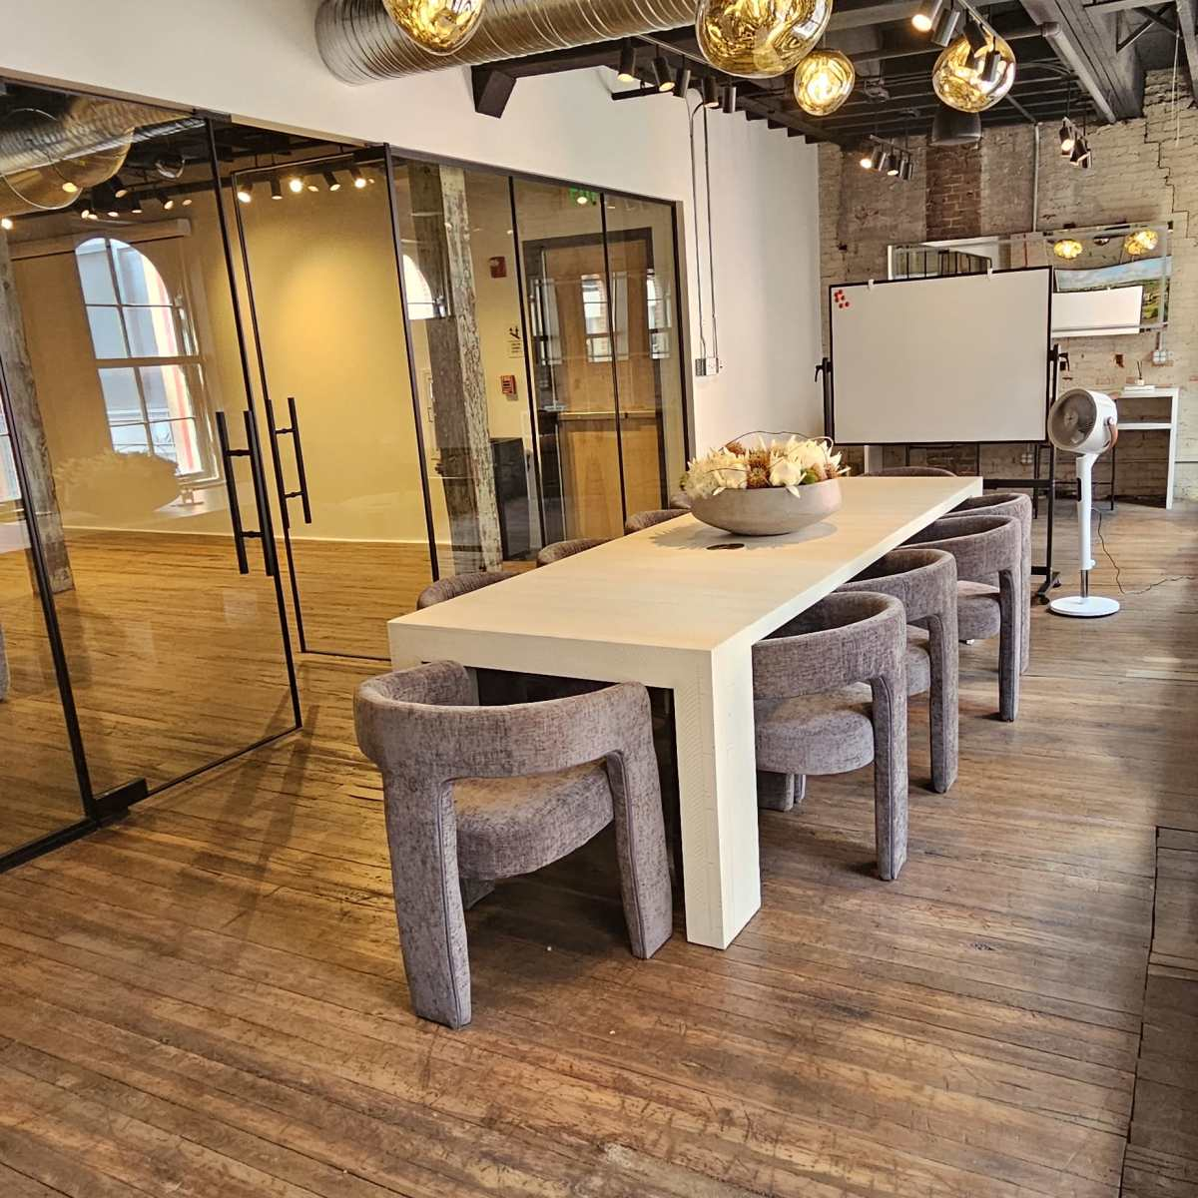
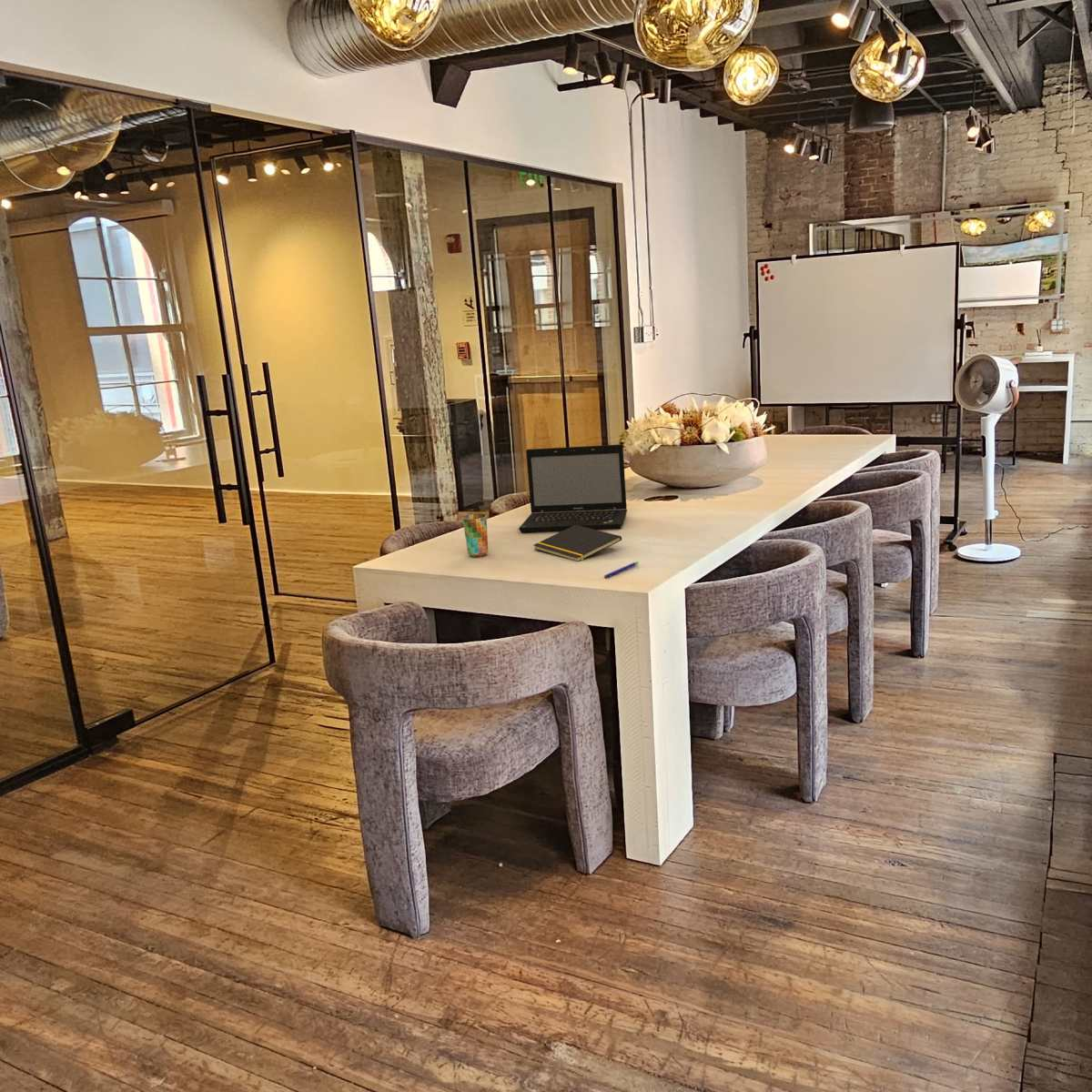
+ notepad [532,525,622,562]
+ pen [603,561,640,579]
+ cup [461,513,489,558]
+ laptop [518,443,628,533]
